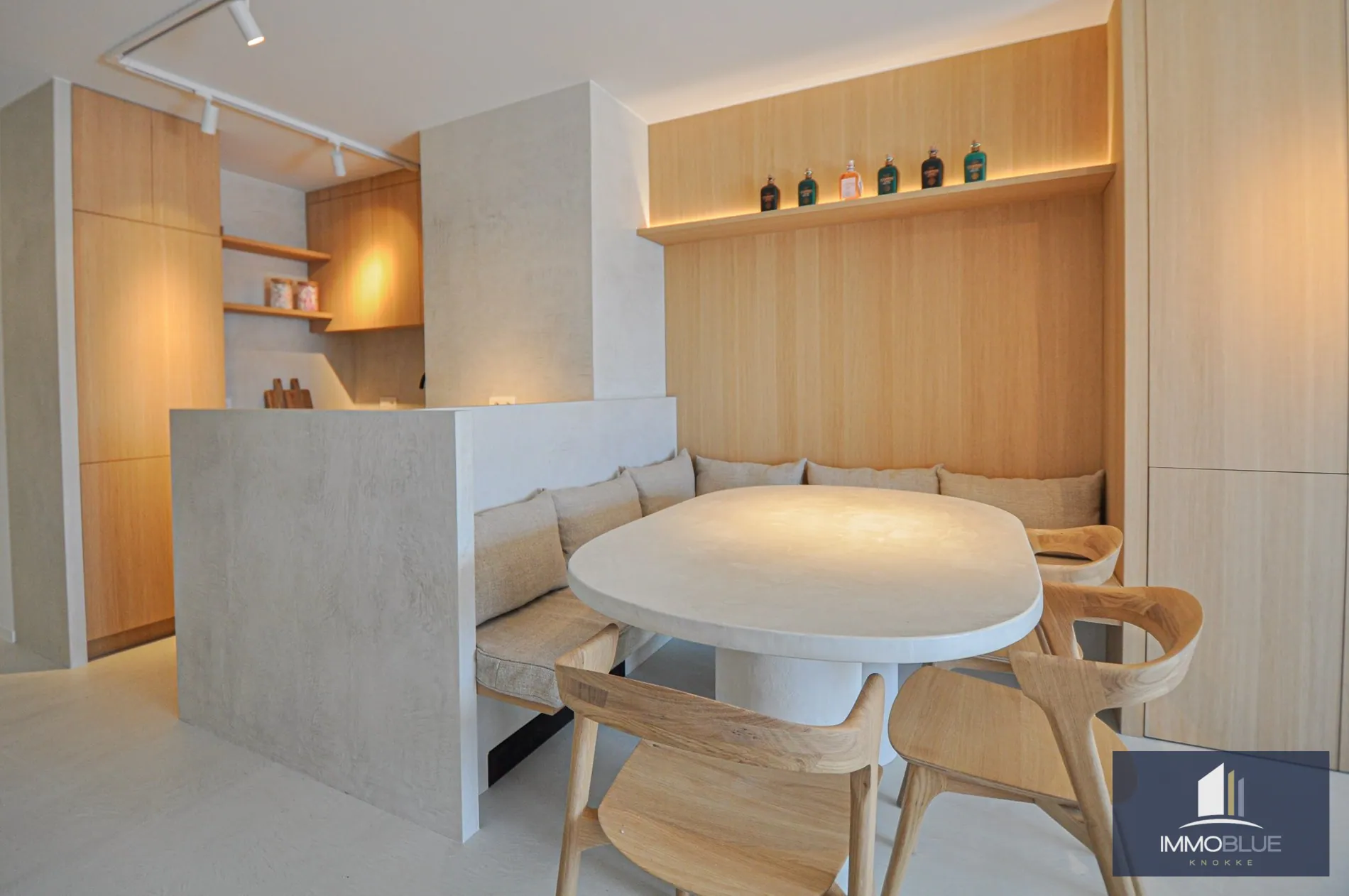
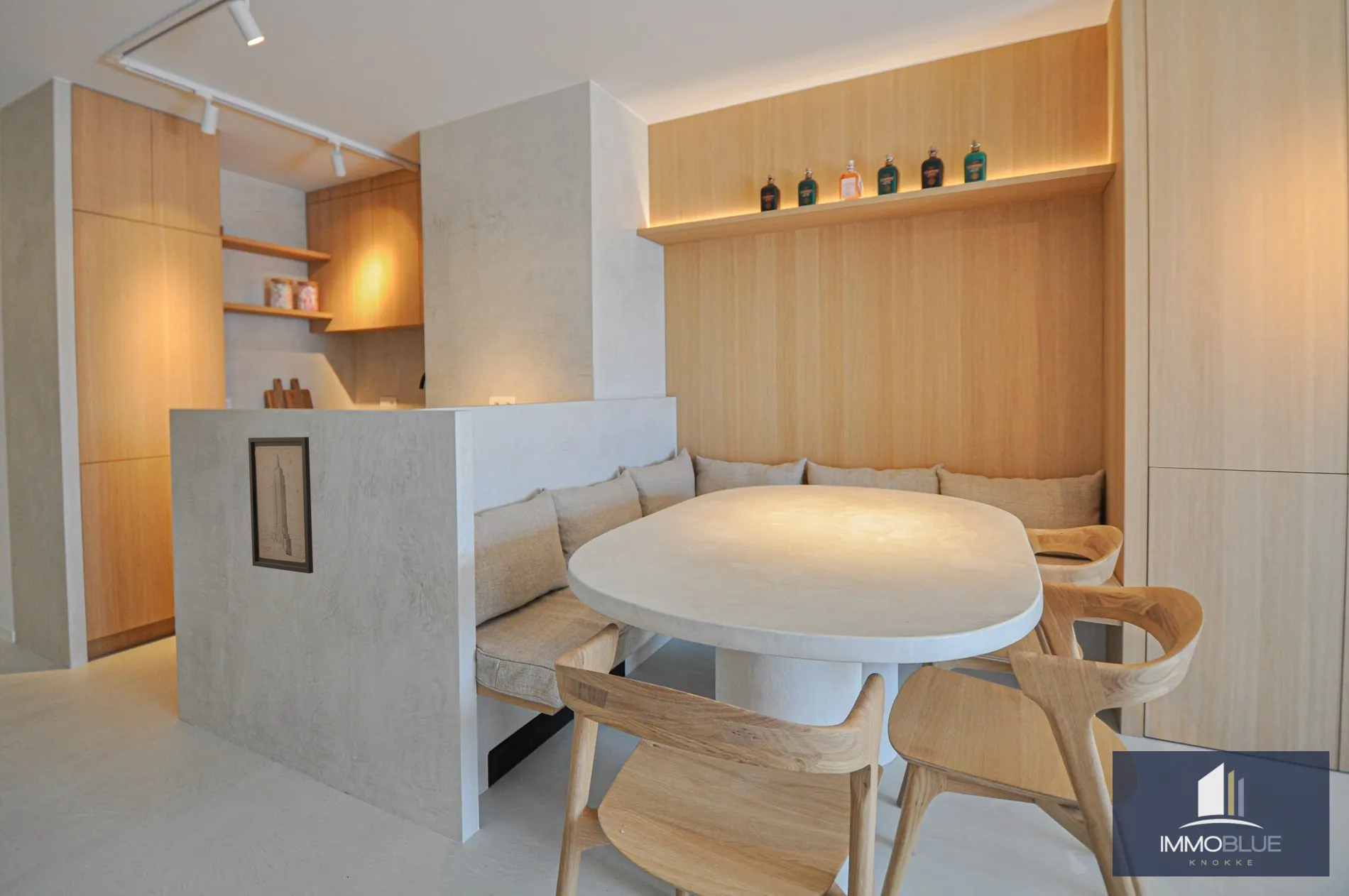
+ wall art [248,437,314,574]
